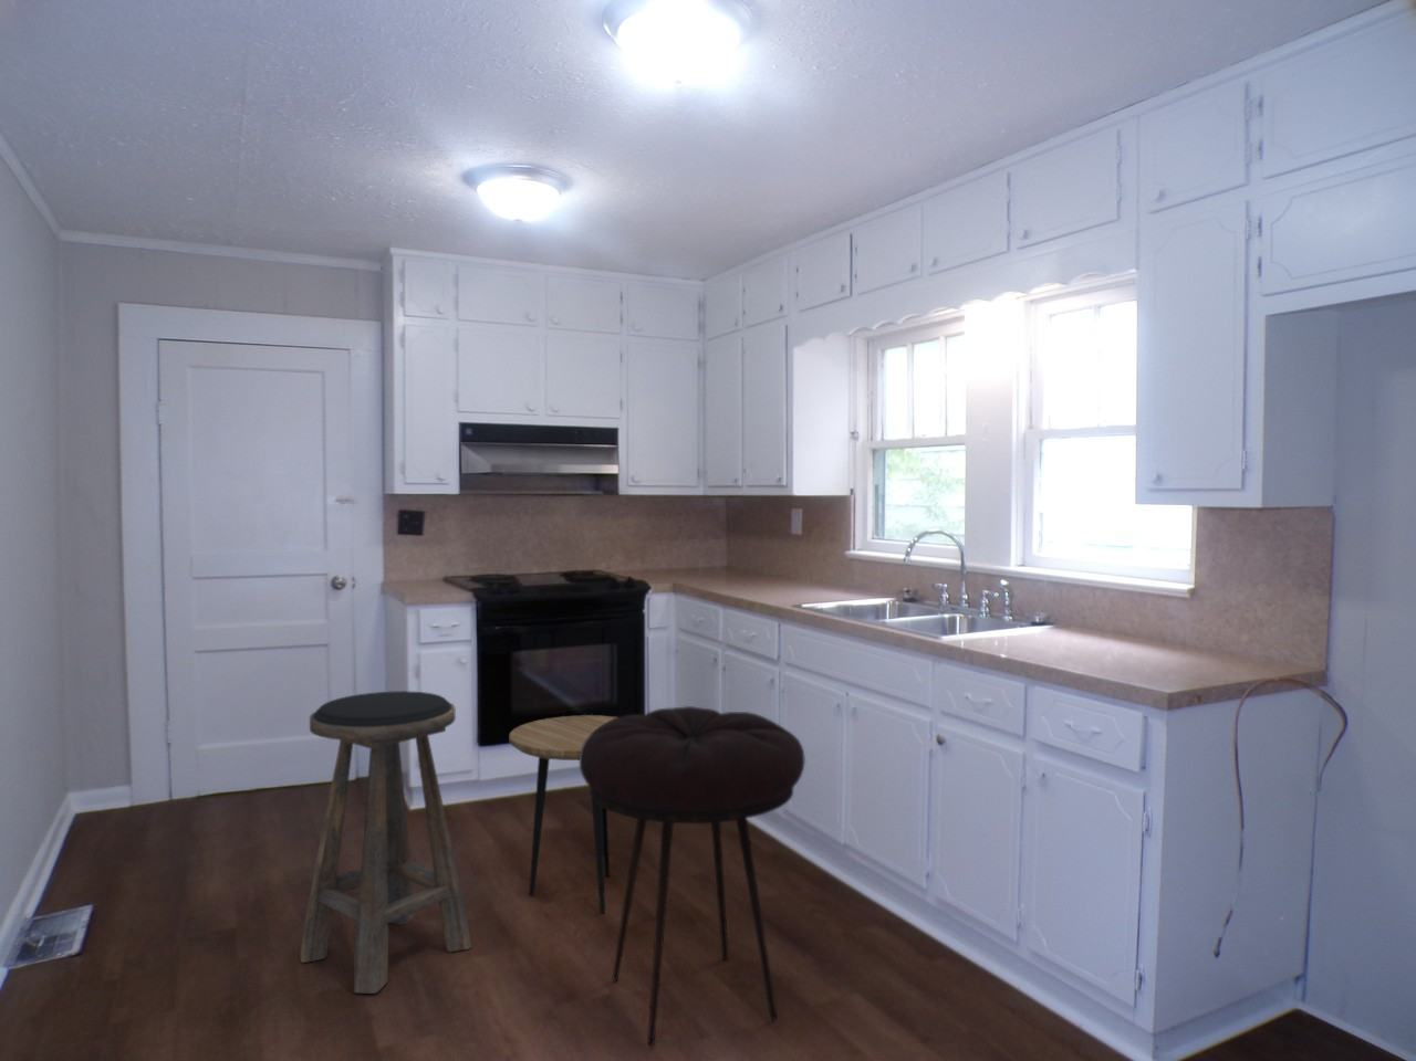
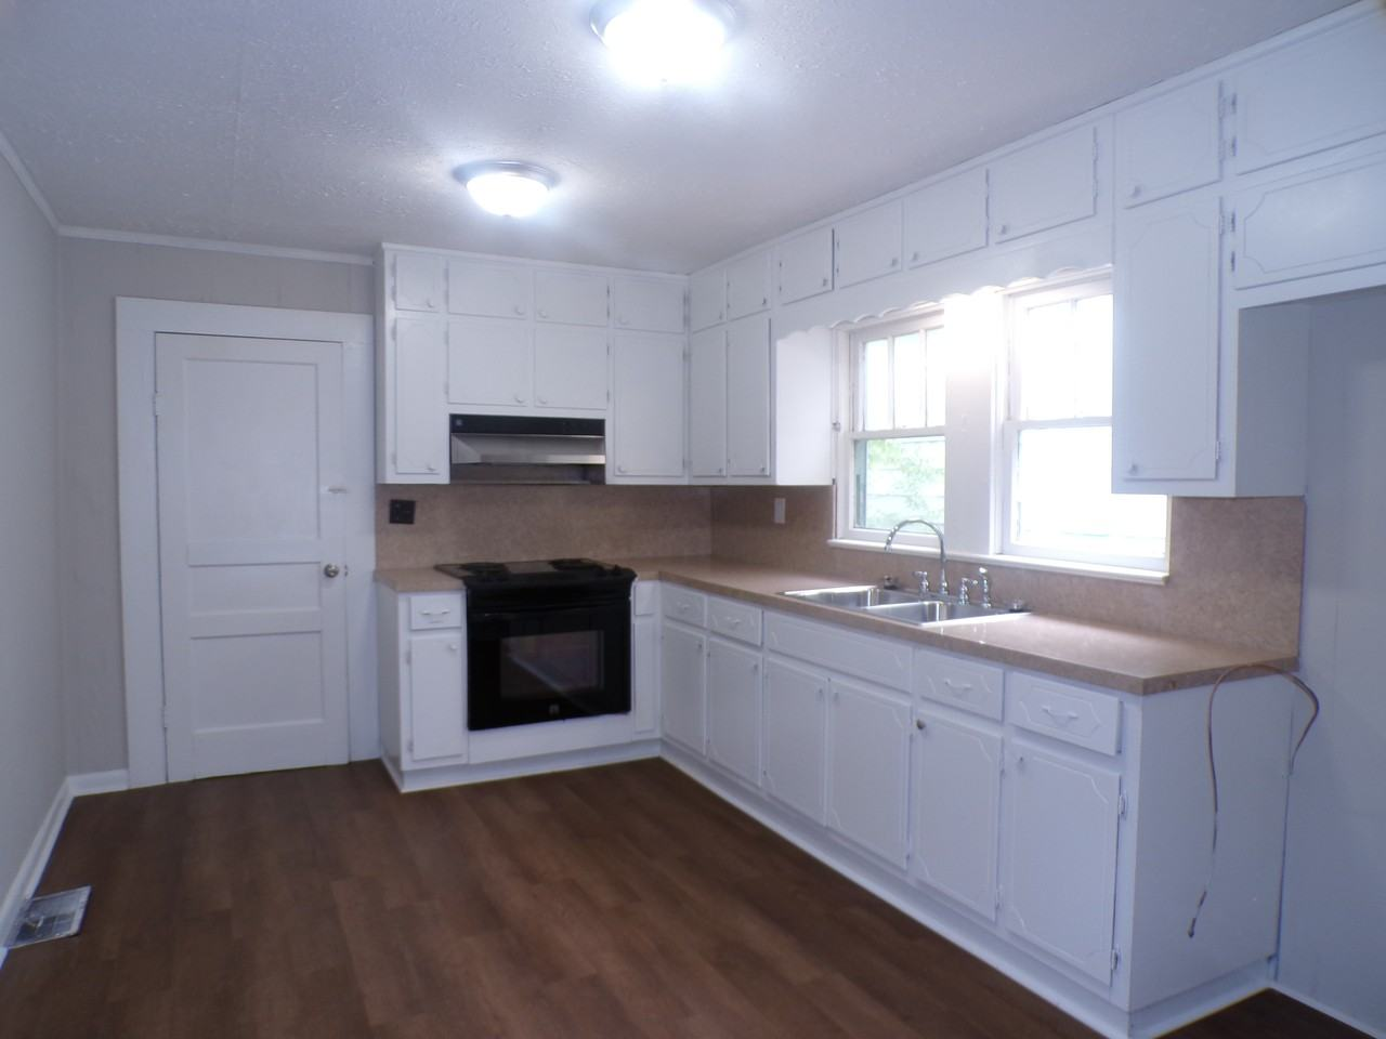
- stool [579,705,806,1048]
- stool [300,690,473,994]
- side table [507,714,619,914]
